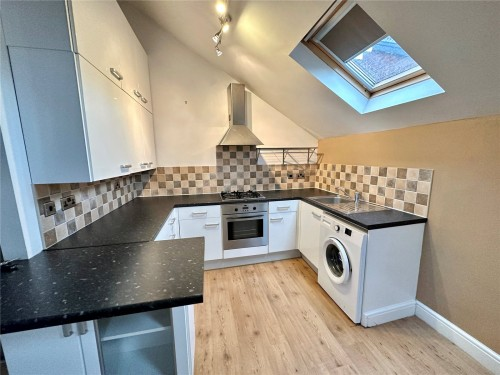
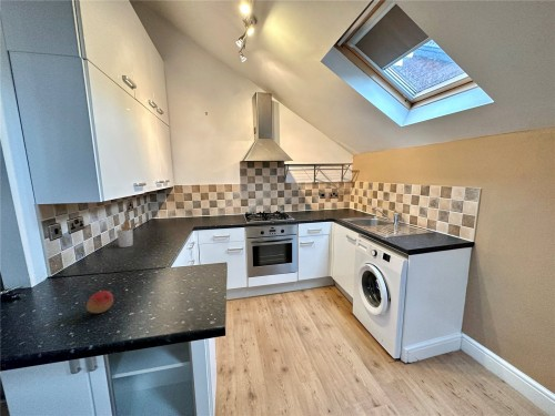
+ utensil holder [115,220,140,248]
+ fruit [85,290,114,314]
